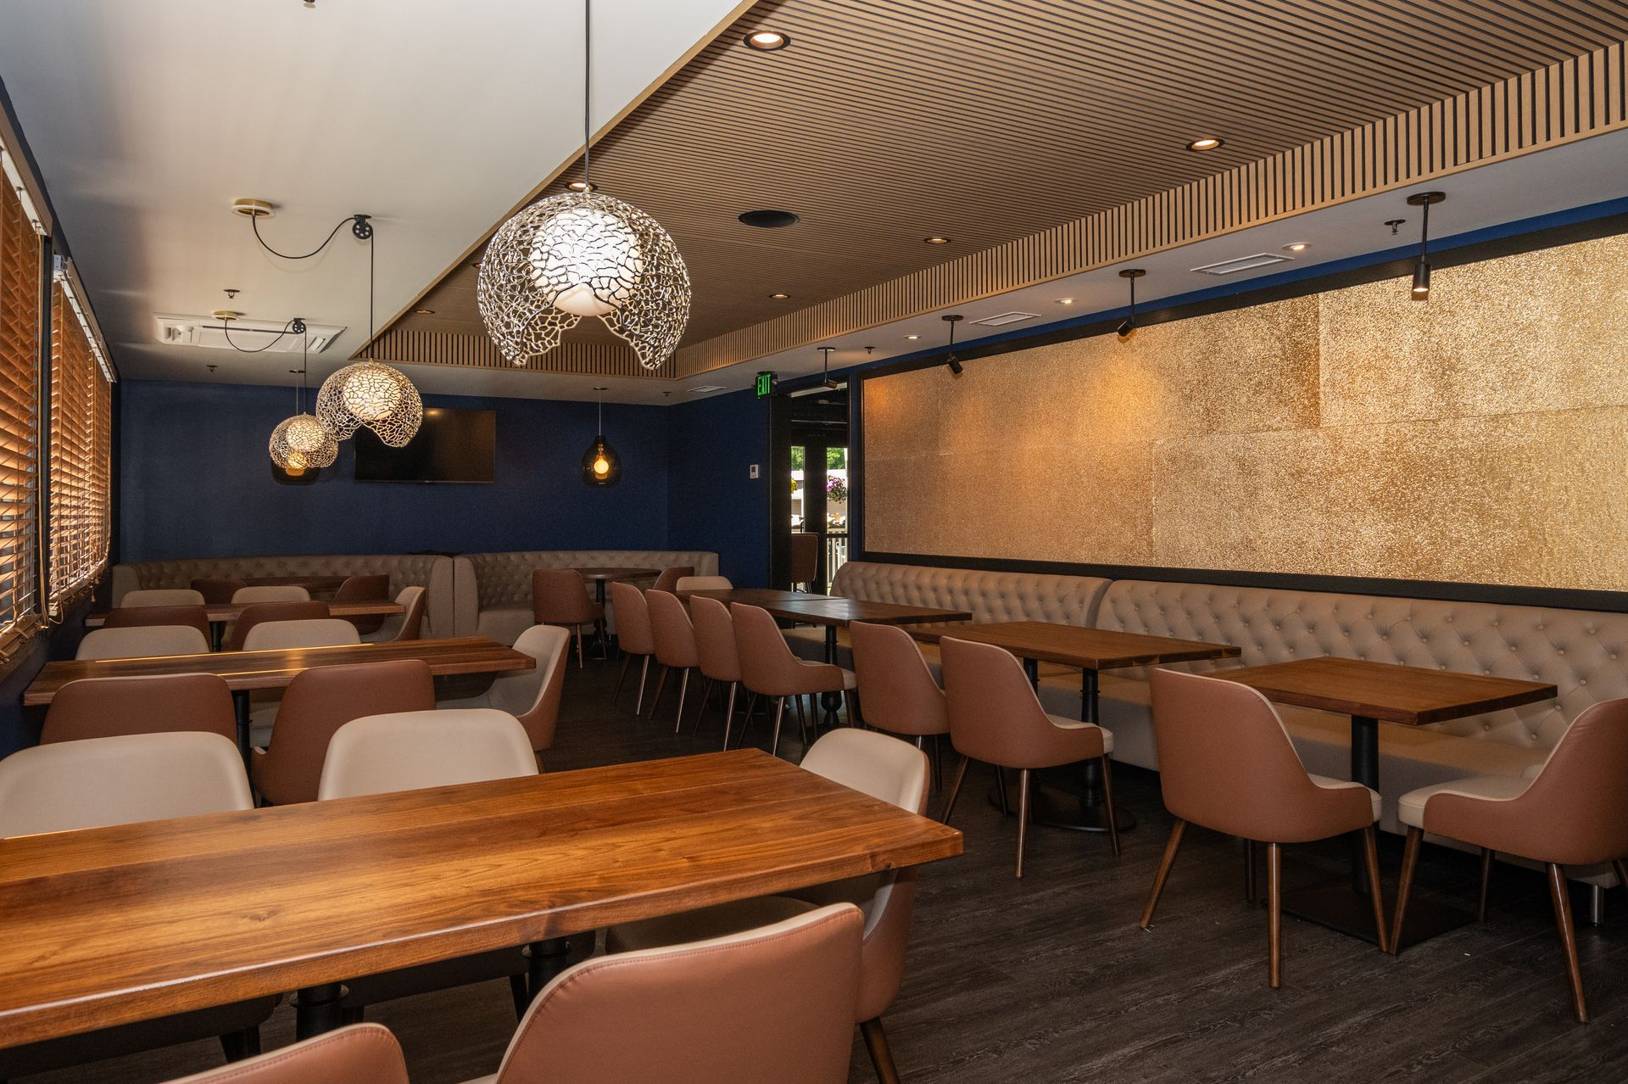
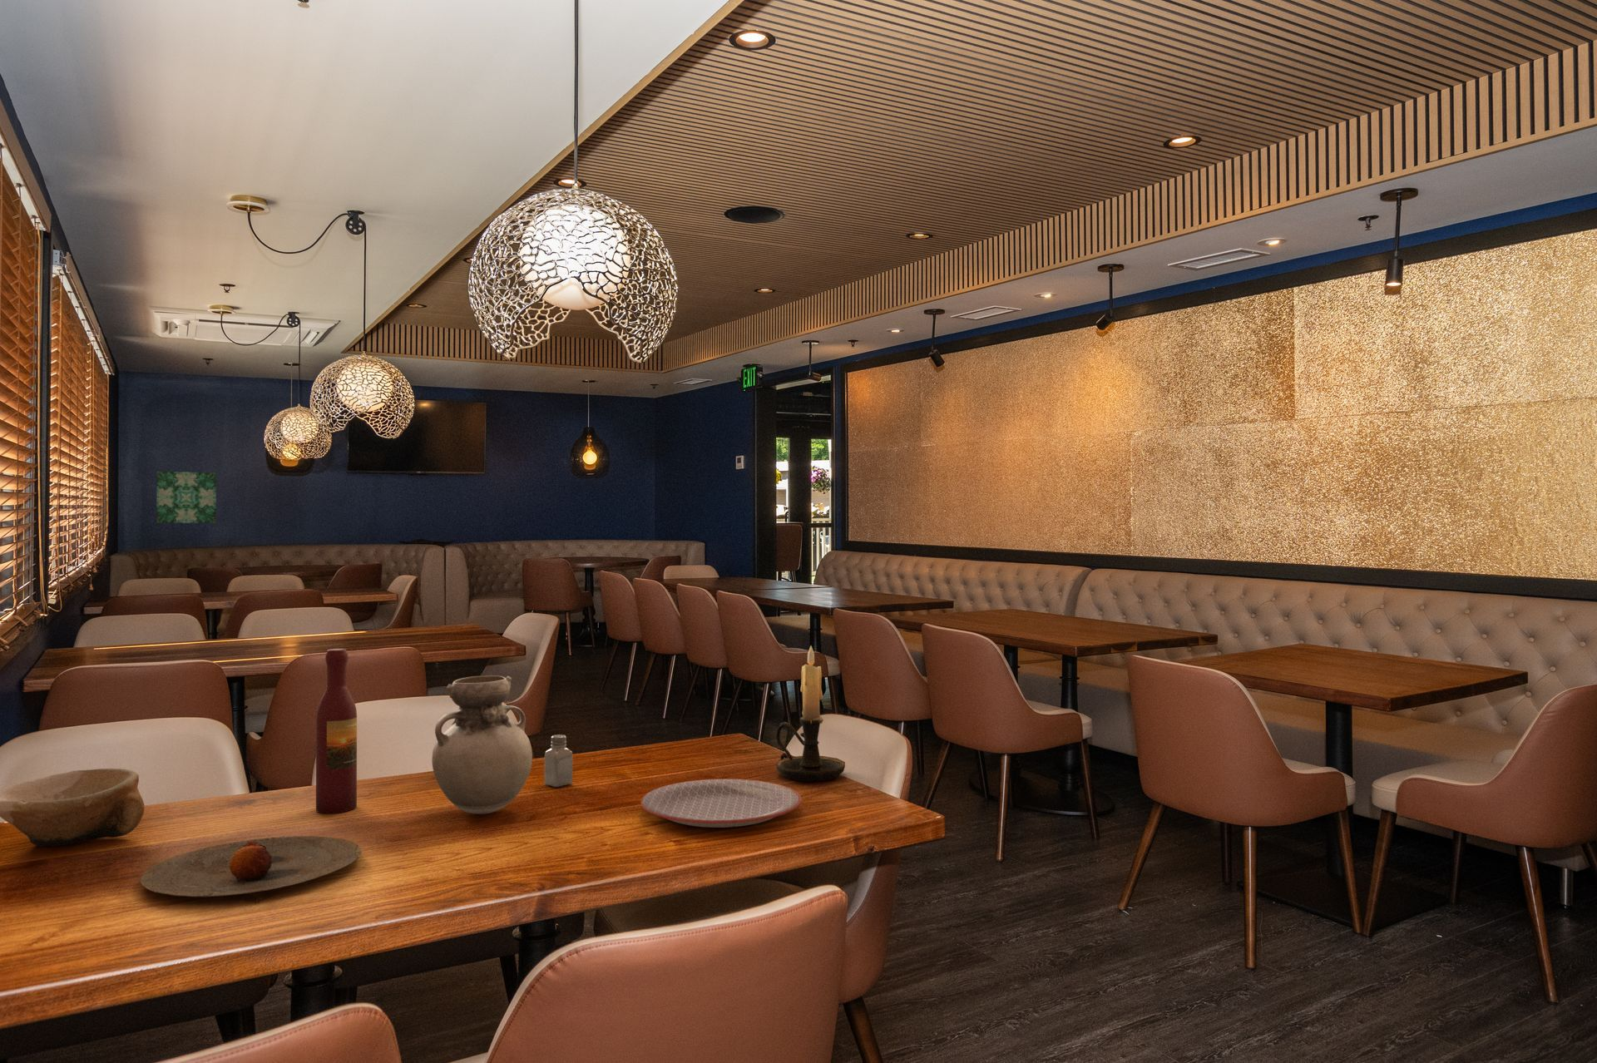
+ plate [140,835,363,897]
+ candle holder [775,645,846,782]
+ vase [431,675,533,815]
+ saltshaker [543,733,573,788]
+ bowl [0,768,146,847]
+ wall art [155,471,217,524]
+ plate [640,778,802,828]
+ wine bottle [316,648,357,814]
